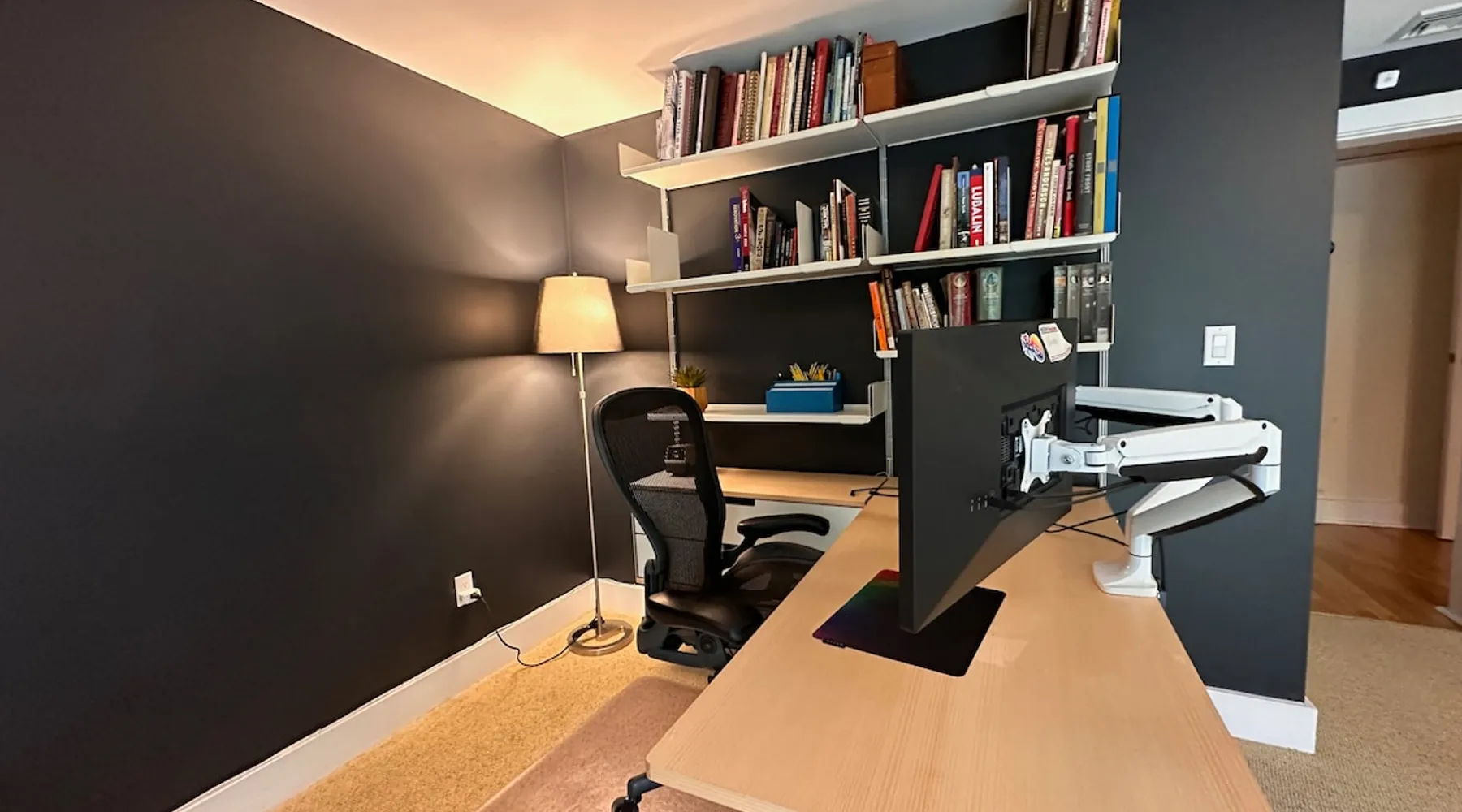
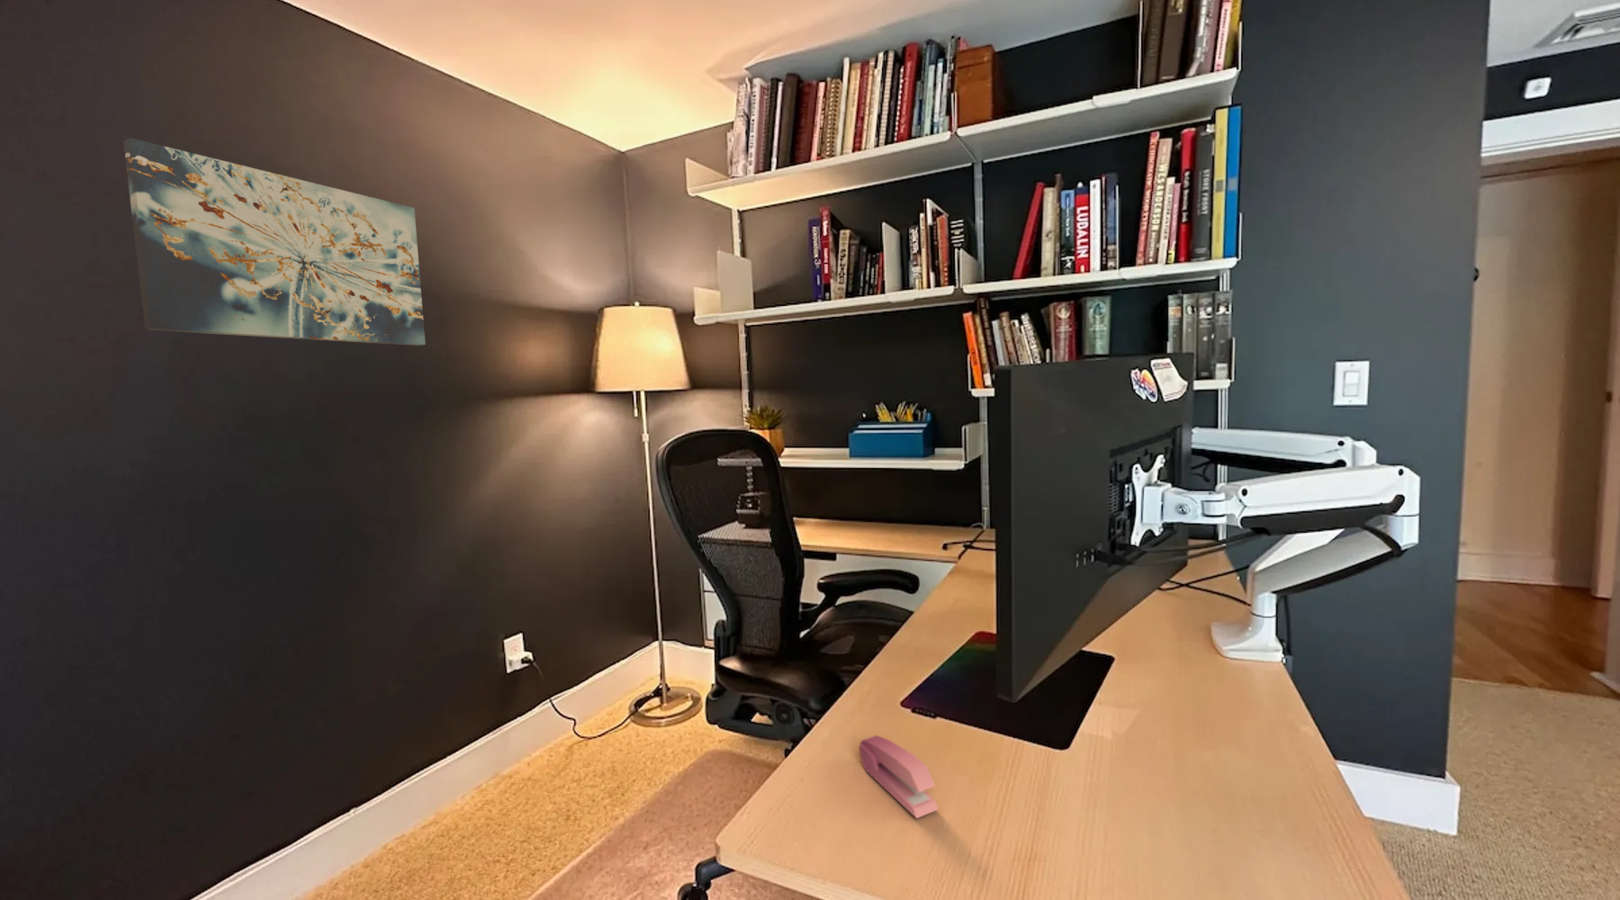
+ stapler [859,735,940,819]
+ wall art [122,136,427,347]
